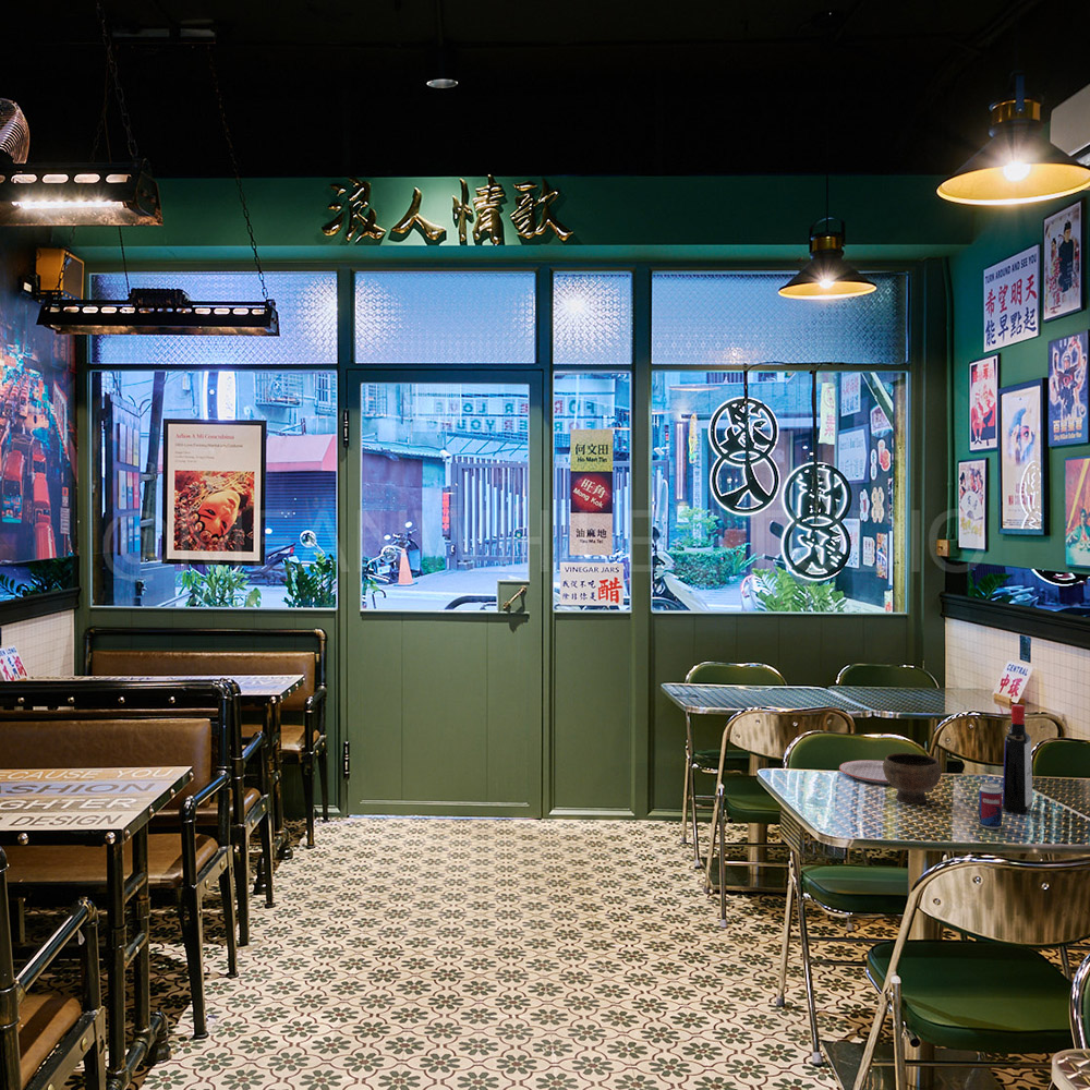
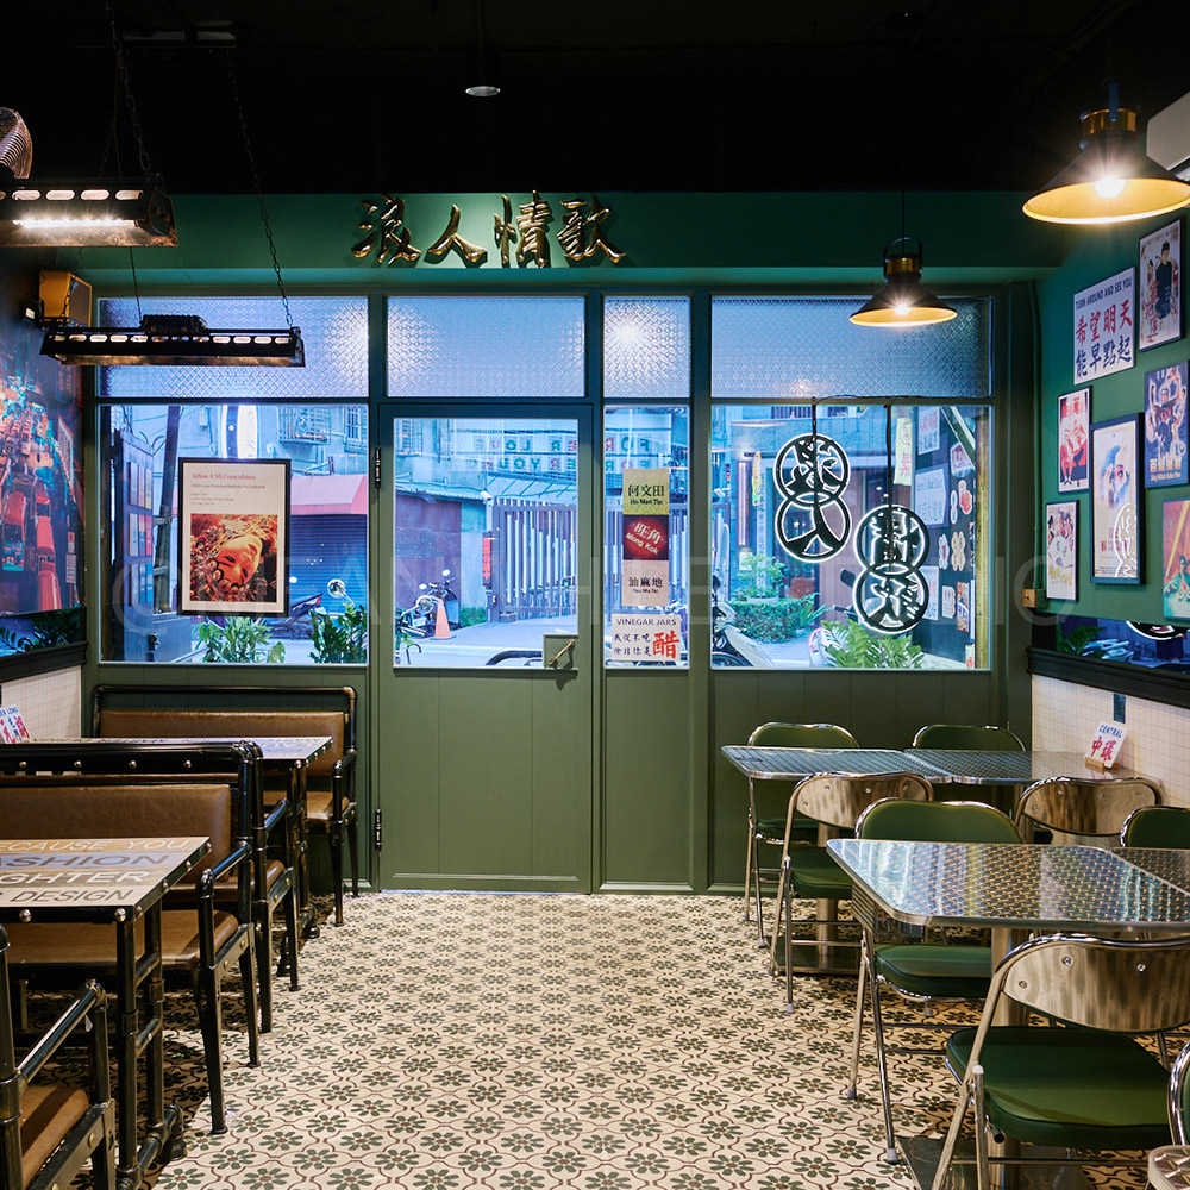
- liquor bottle [1002,703,1033,814]
- plate [838,759,891,785]
- bowl [883,752,943,804]
- beverage can [978,782,1003,831]
